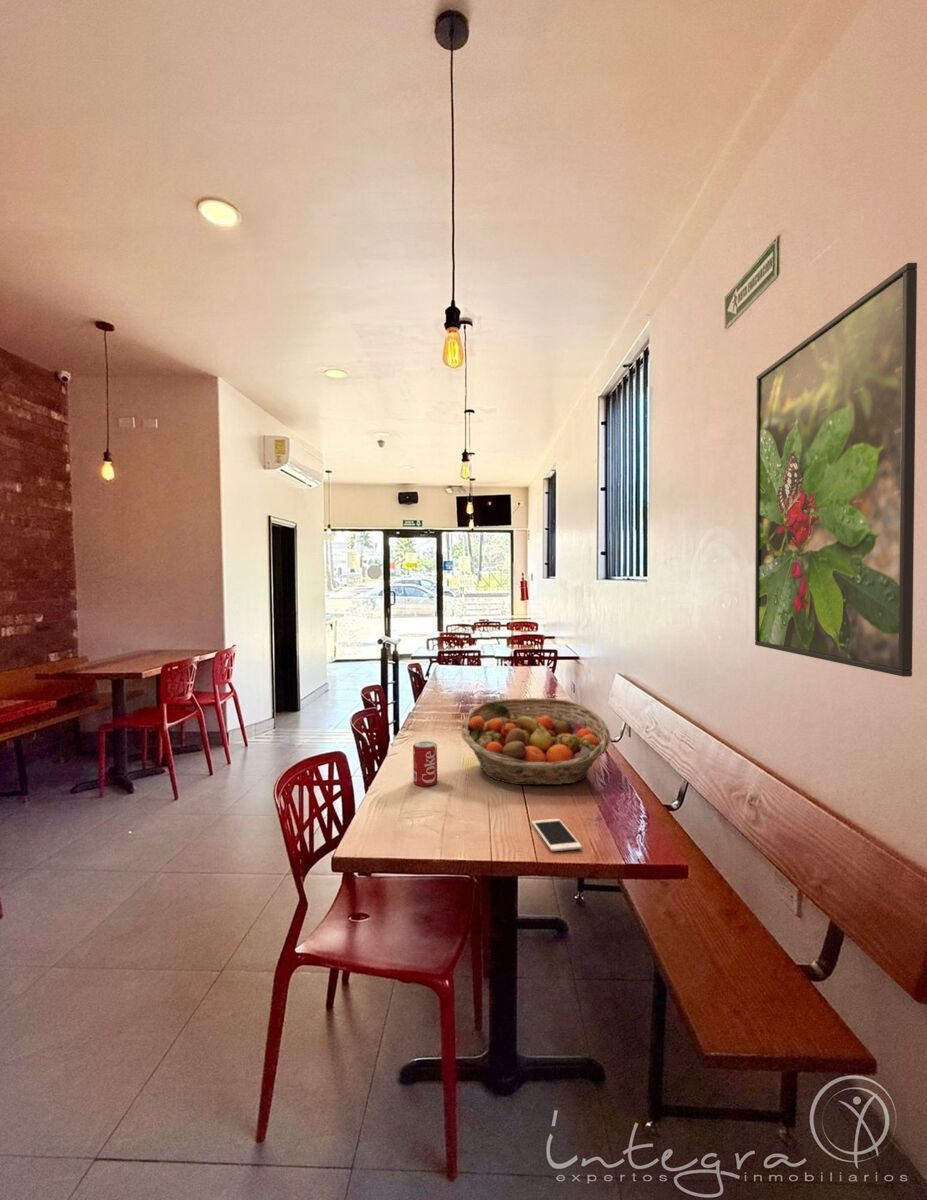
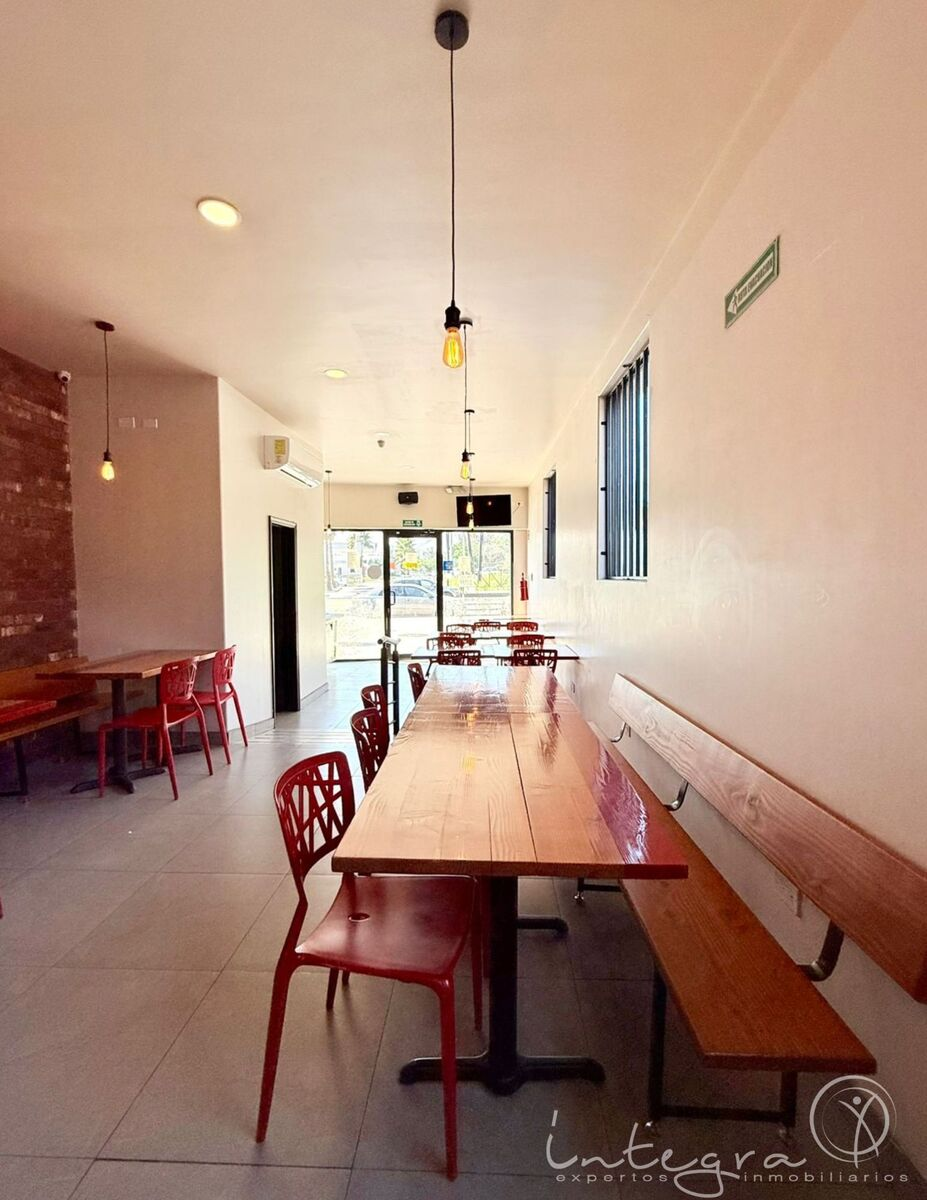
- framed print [754,262,918,678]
- beverage can [412,740,438,787]
- fruit basket [460,697,612,786]
- cell phone [531,818,583,852]
